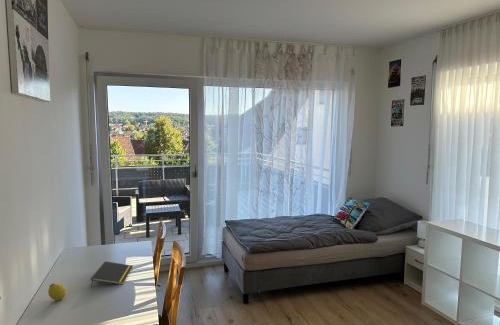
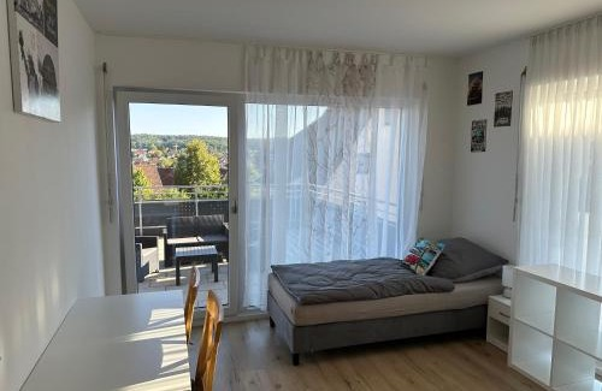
- notepad [90,260,134,288]
- fruit [47,282,67,301]
